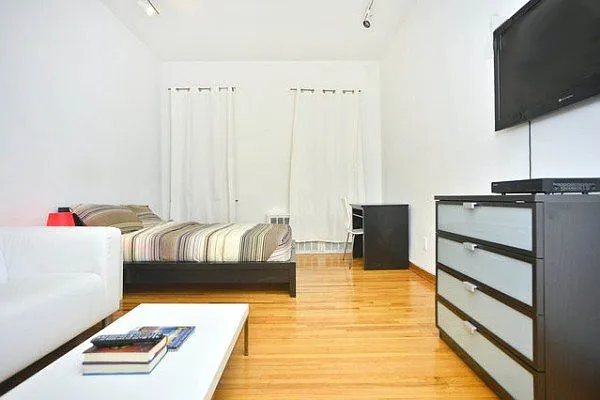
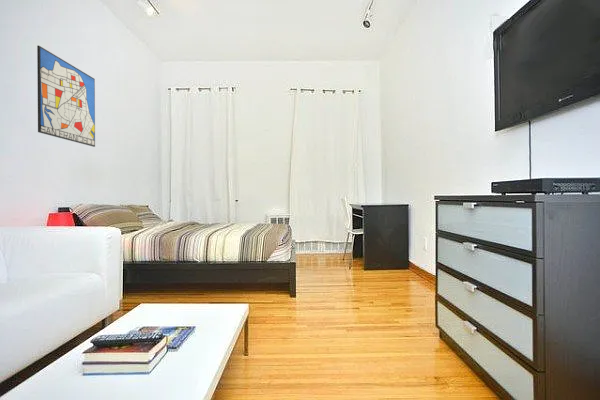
+ wall art [36,45,96,148]
